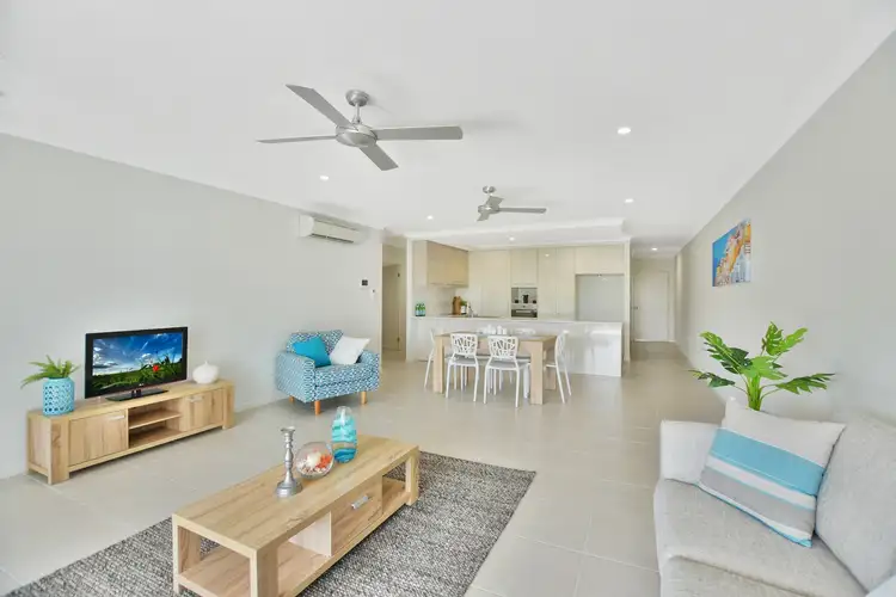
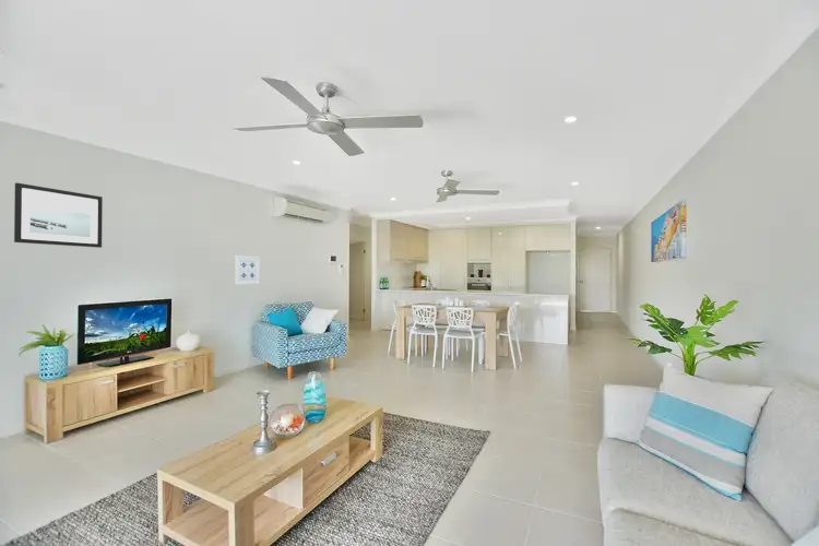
+ wall art [234,254,261,285]
+ wall art [13,181,104,249]
